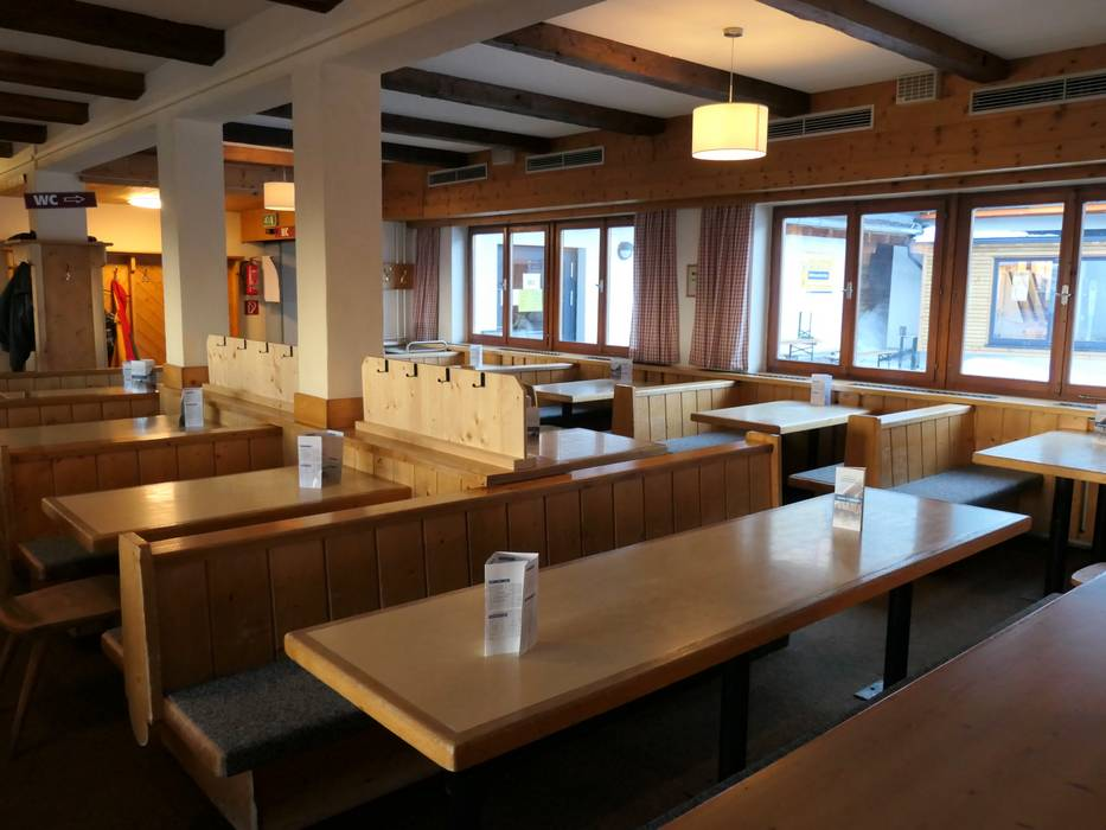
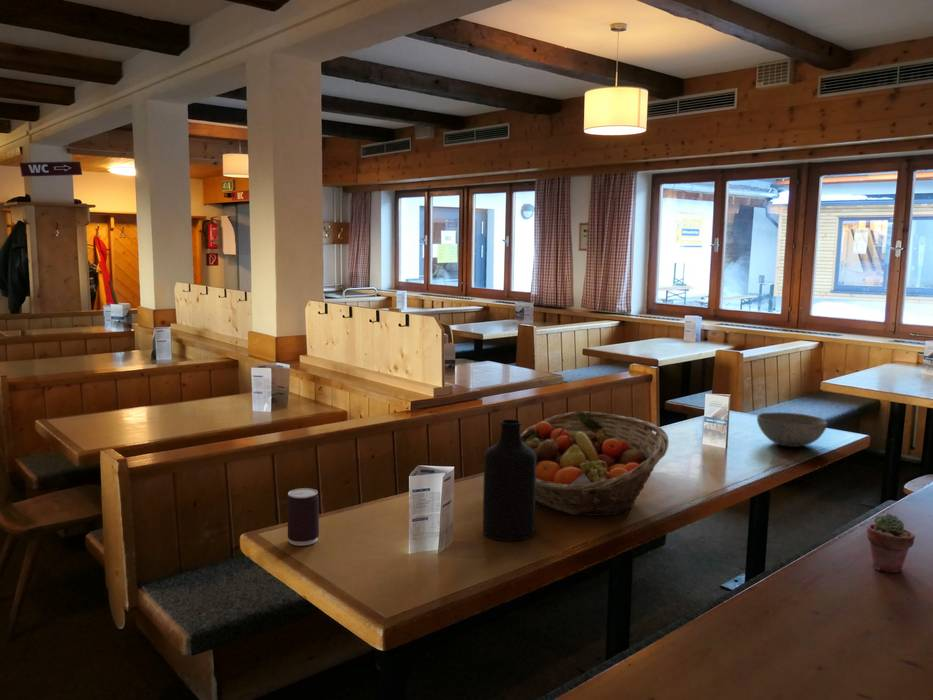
+ fruit basket [521,410,670,517]
+ potted succulent [866,512,916,574]
+ bottle [482,419,536,542]
+ bowl [756,411,828,448]
+ beverage can [286,487,320,547]
